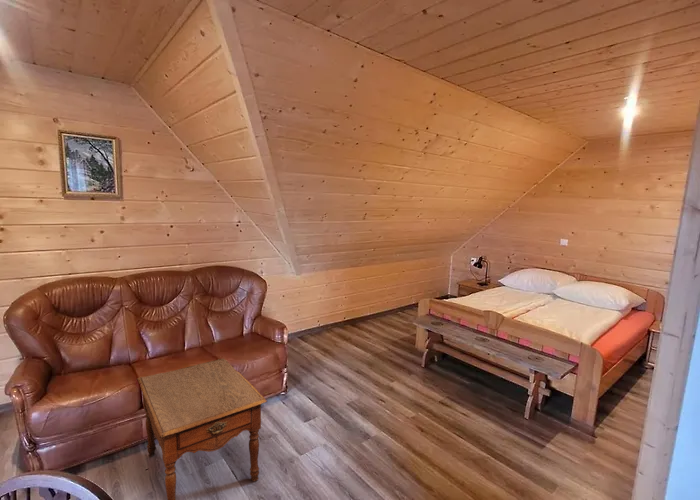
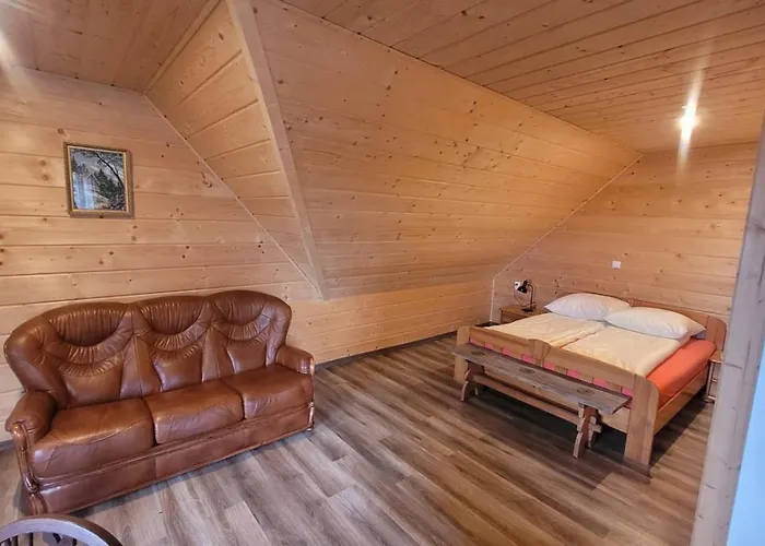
- side table [135,358,268,500]
